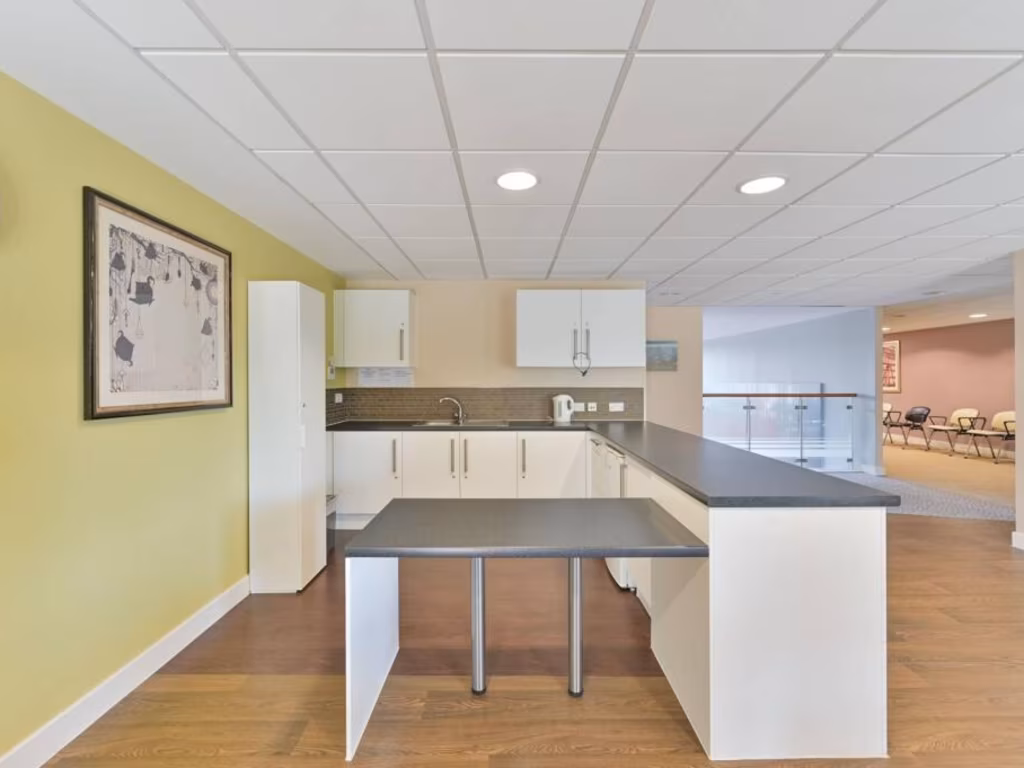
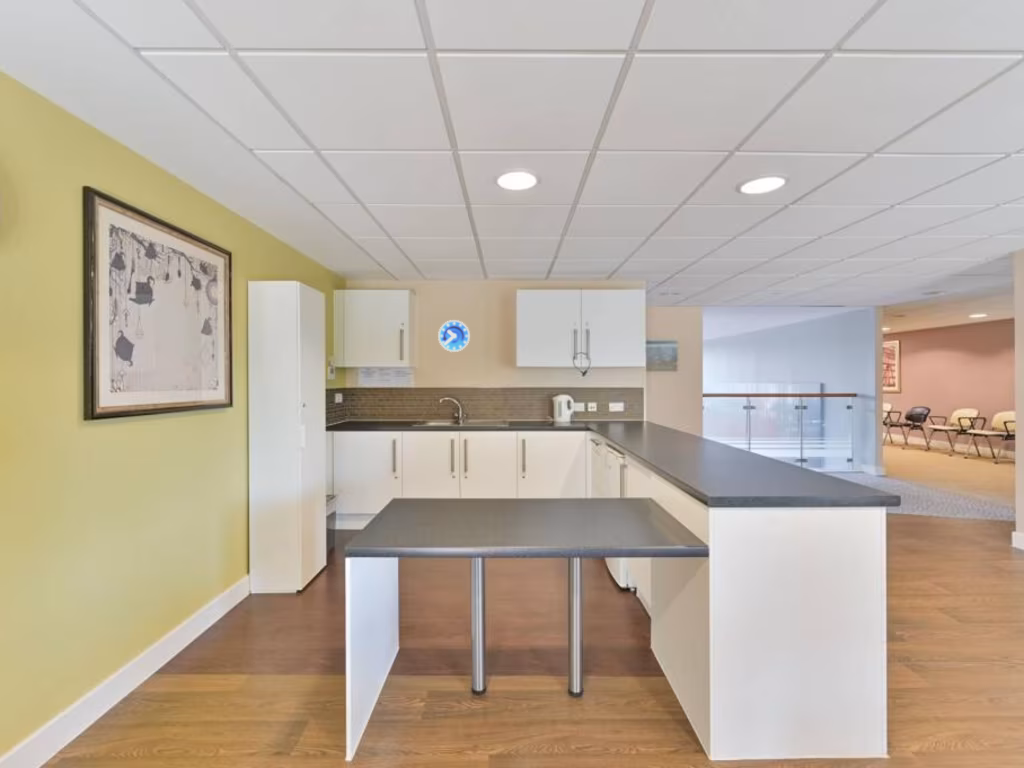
+ wall clock [437,319,471,353]
